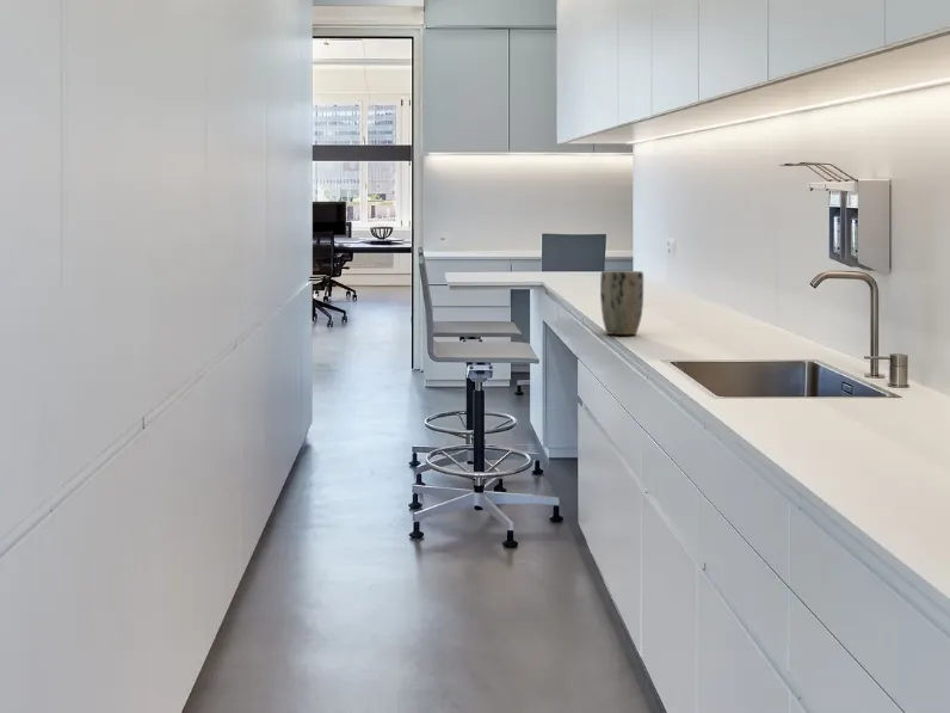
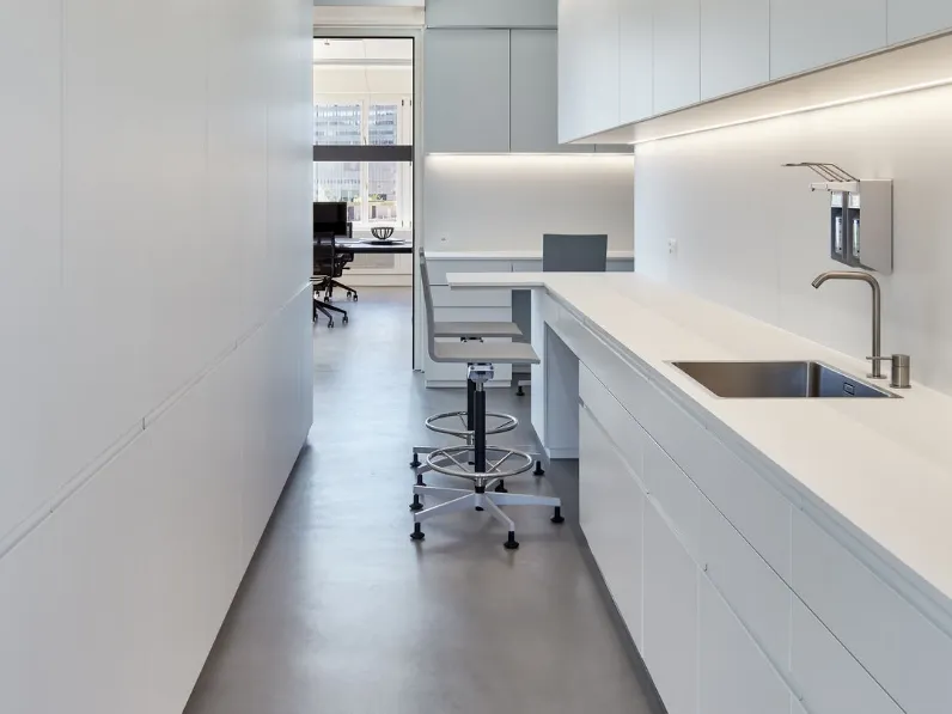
- plant pot [599,270,644,336]
